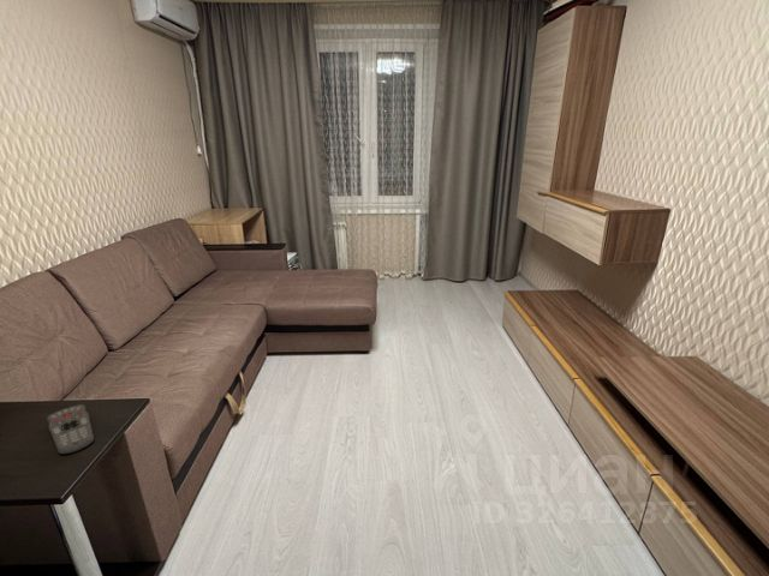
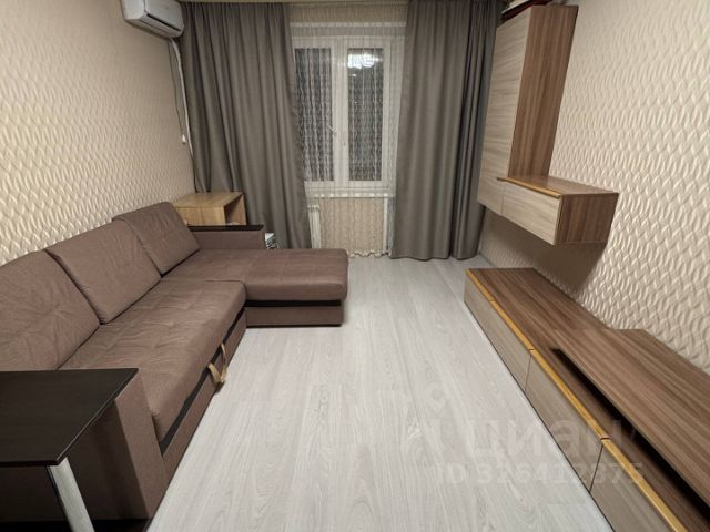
- remote control [46,403,95,456]
